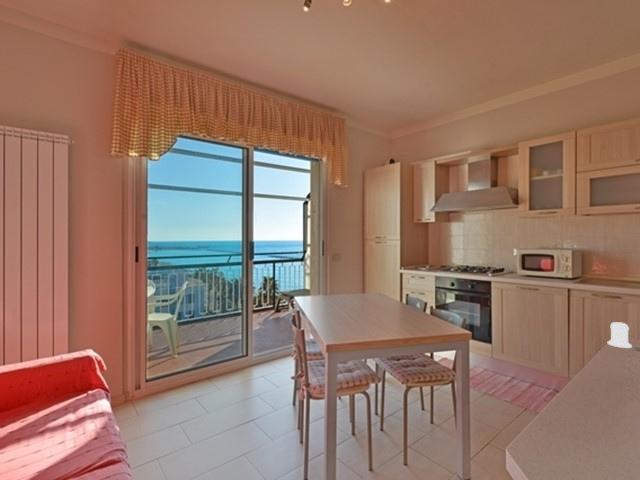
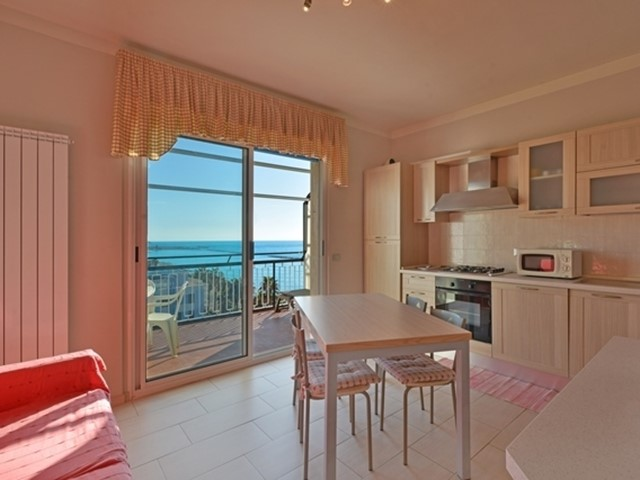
- salt shaker [607,321,633,349]
